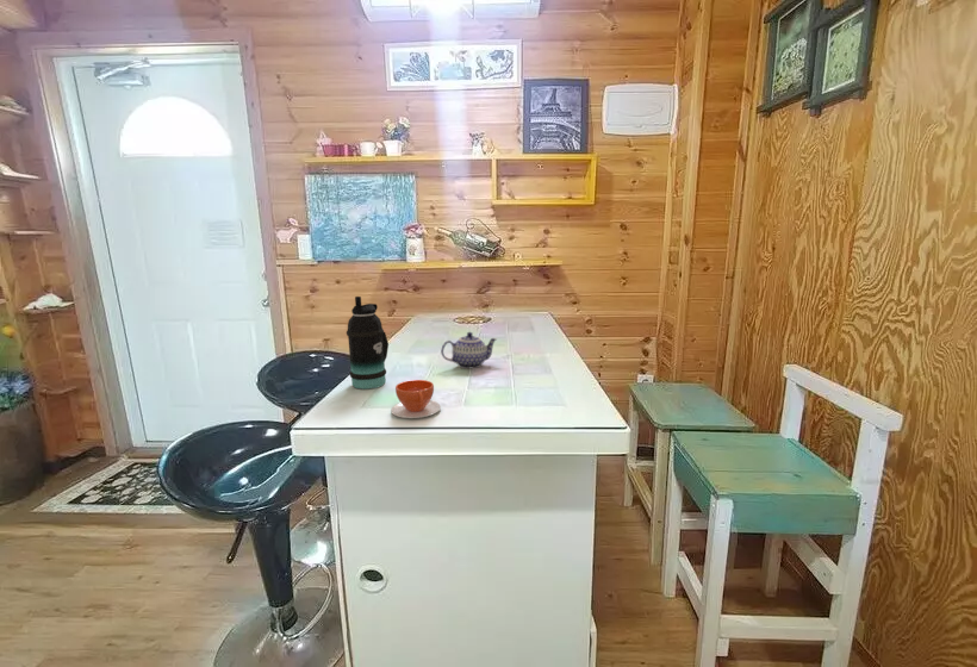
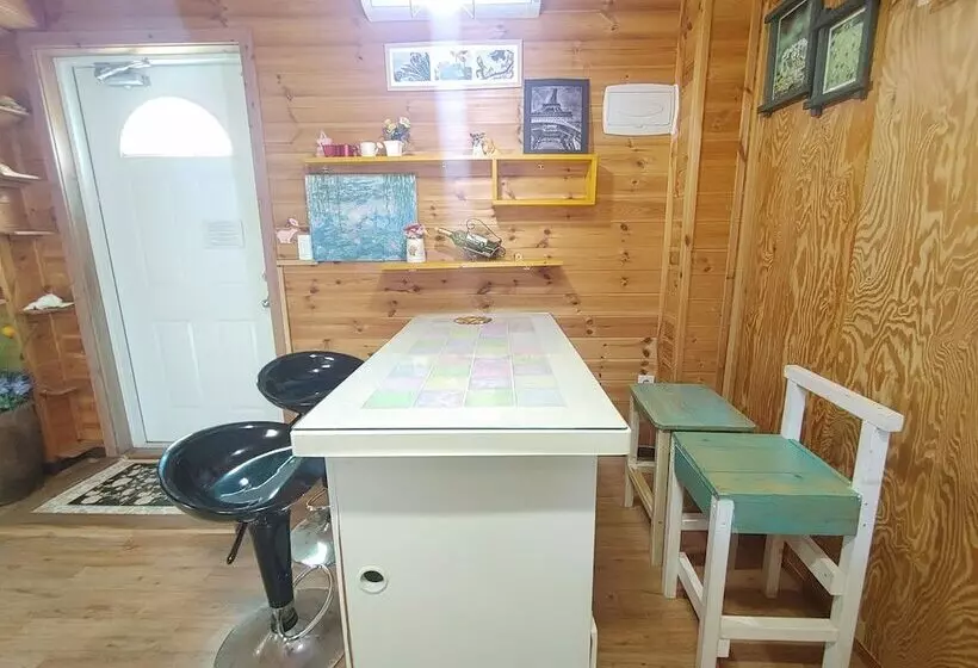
- bottle [346,295,390,391]
- teapot [440,331,497,370]
- teacup [390,379,442,419]
